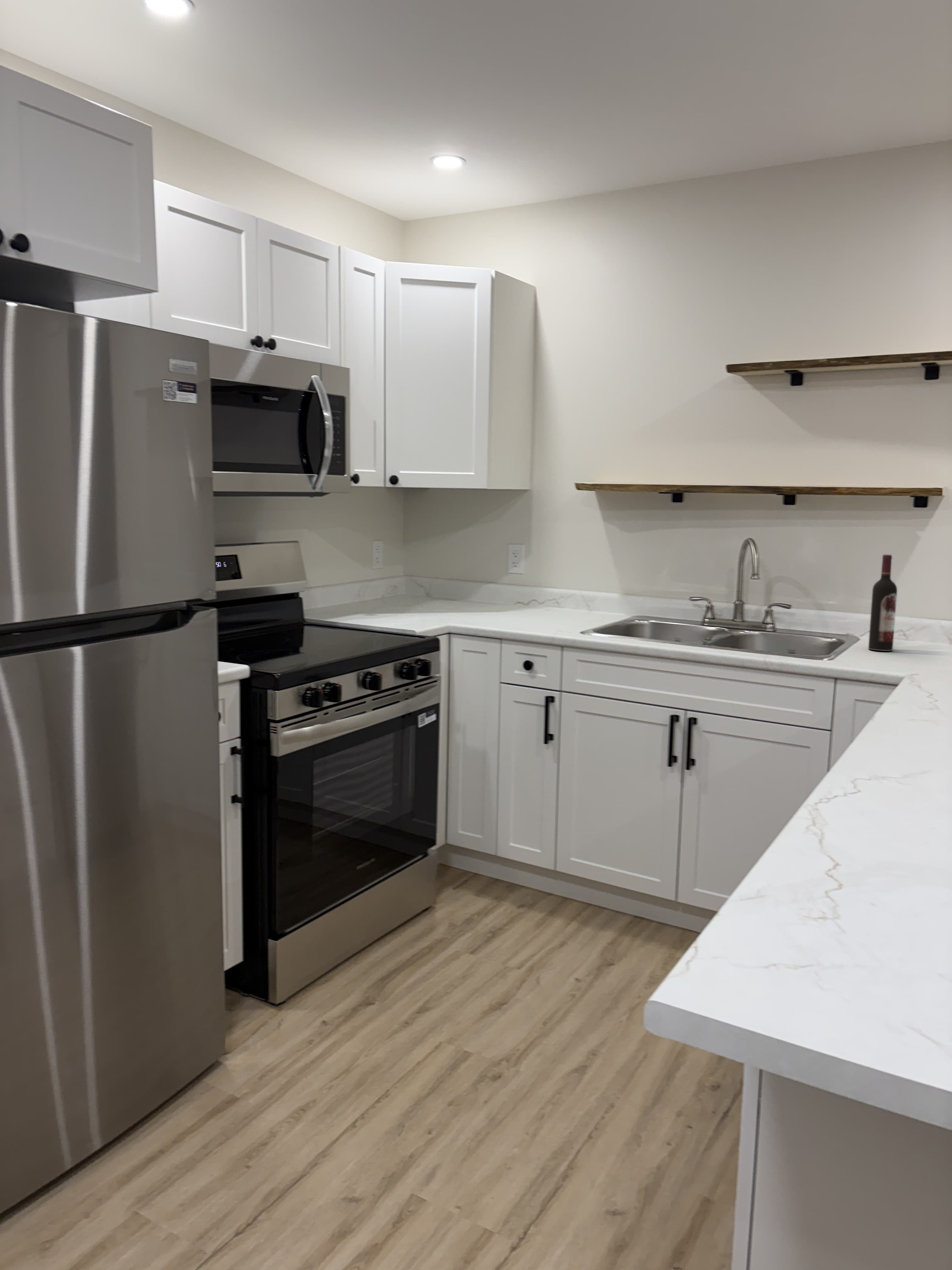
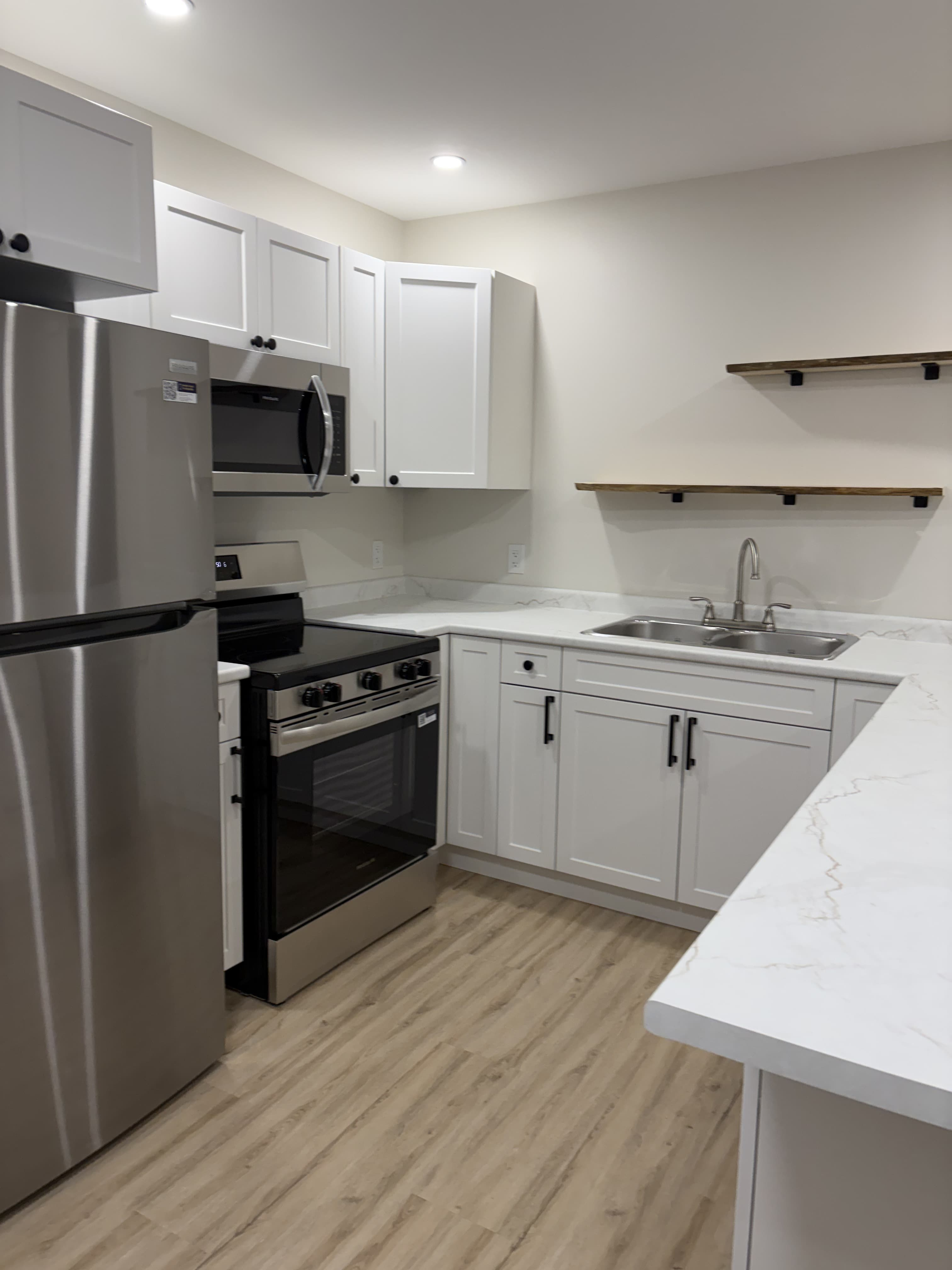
- wine bottle [868,554,898,651]
